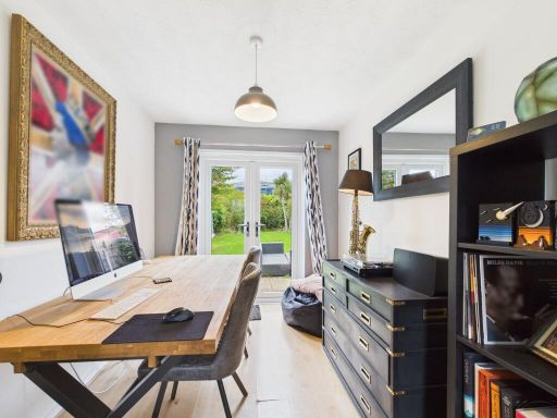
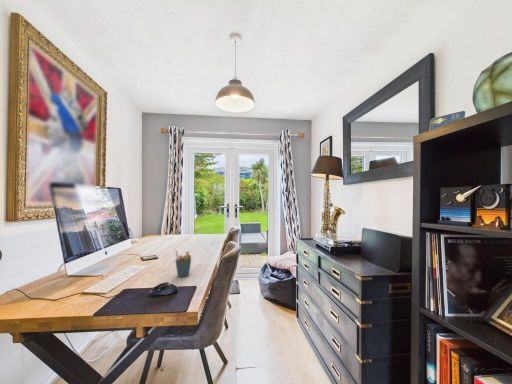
+ pen holder [174,249,192,278]
